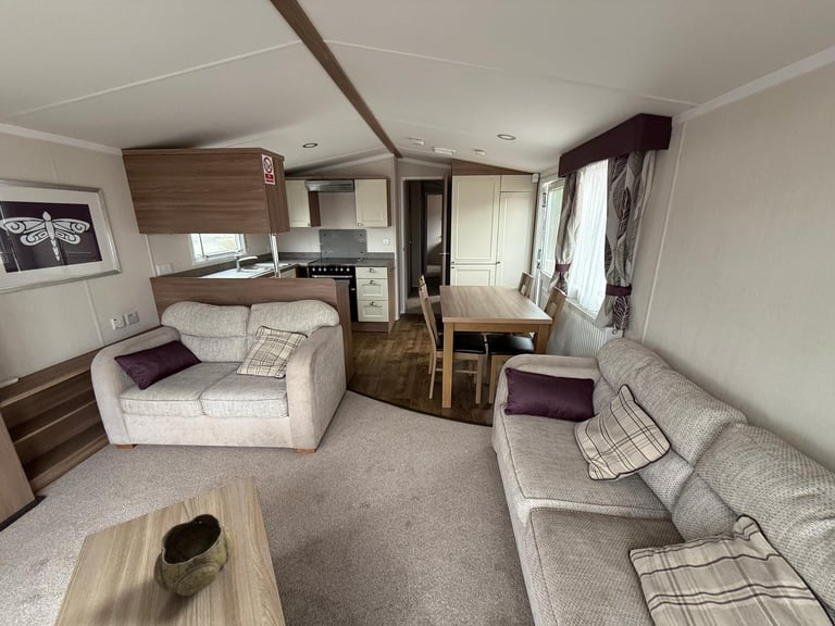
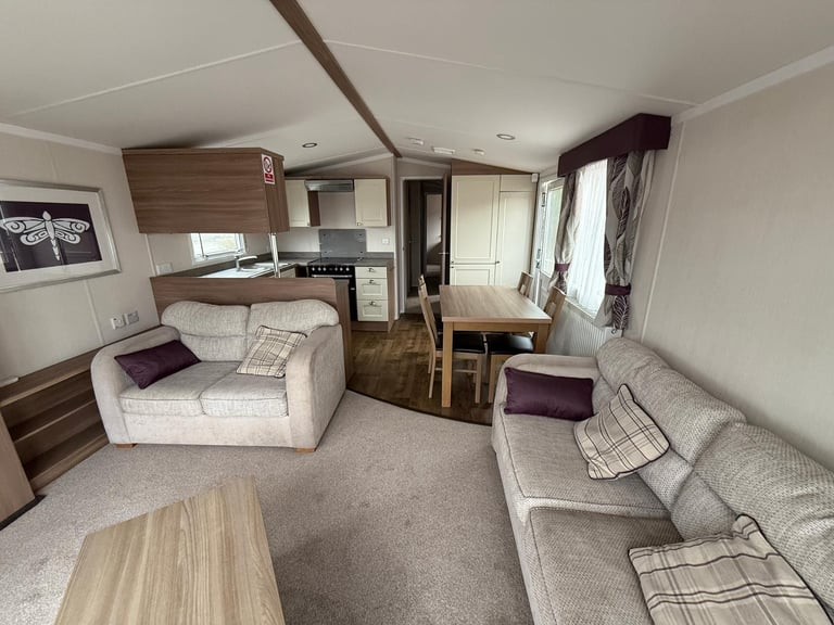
- decorative bowl [152,513,235,597]
